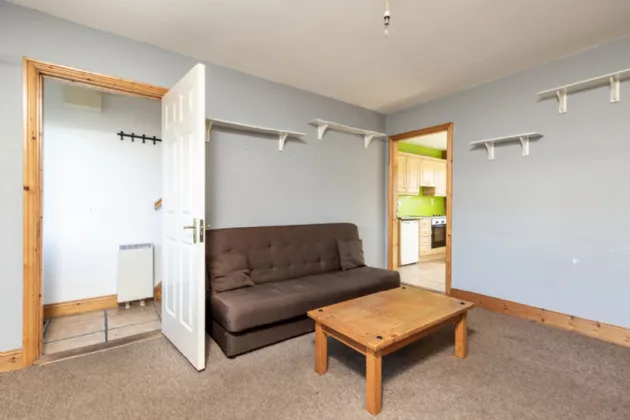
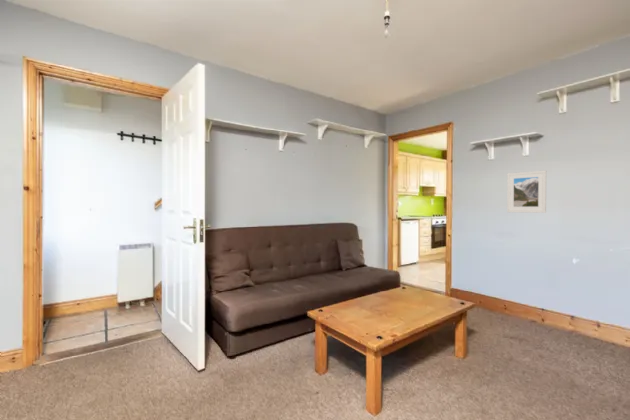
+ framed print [506,169,547,214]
